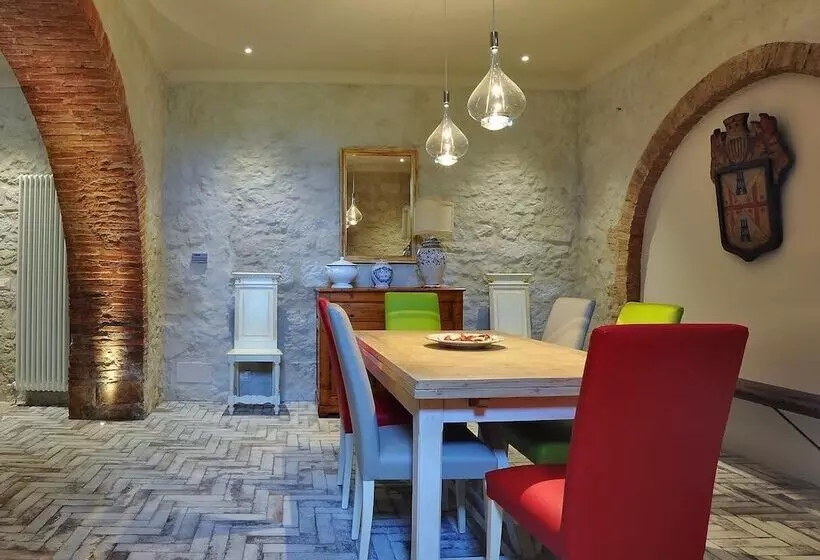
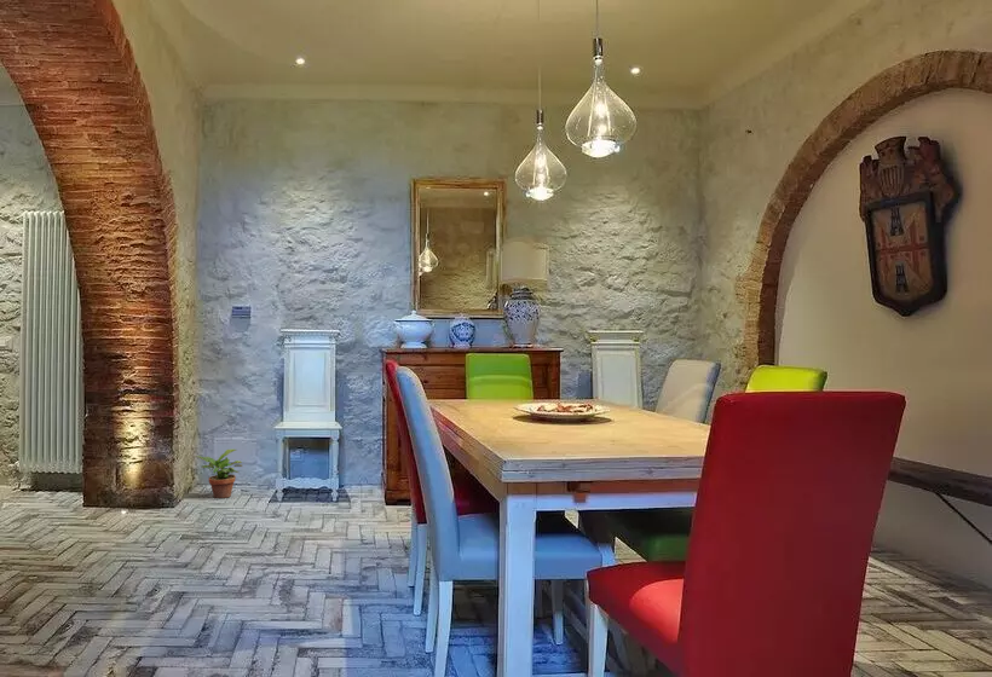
+ potted plant [194,449,243,499]
